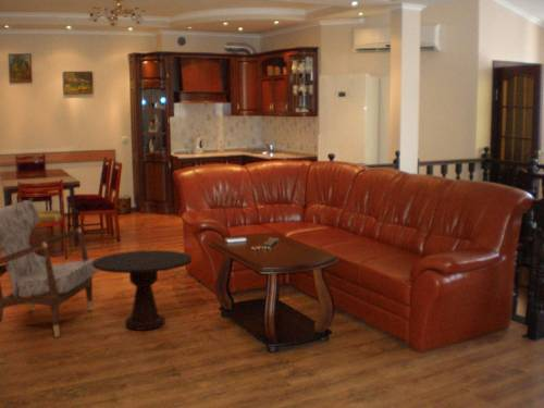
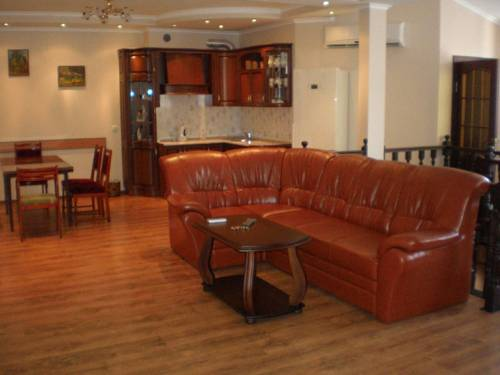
- side table [92,249,193,332]
- armchair [0,199,98,338]
